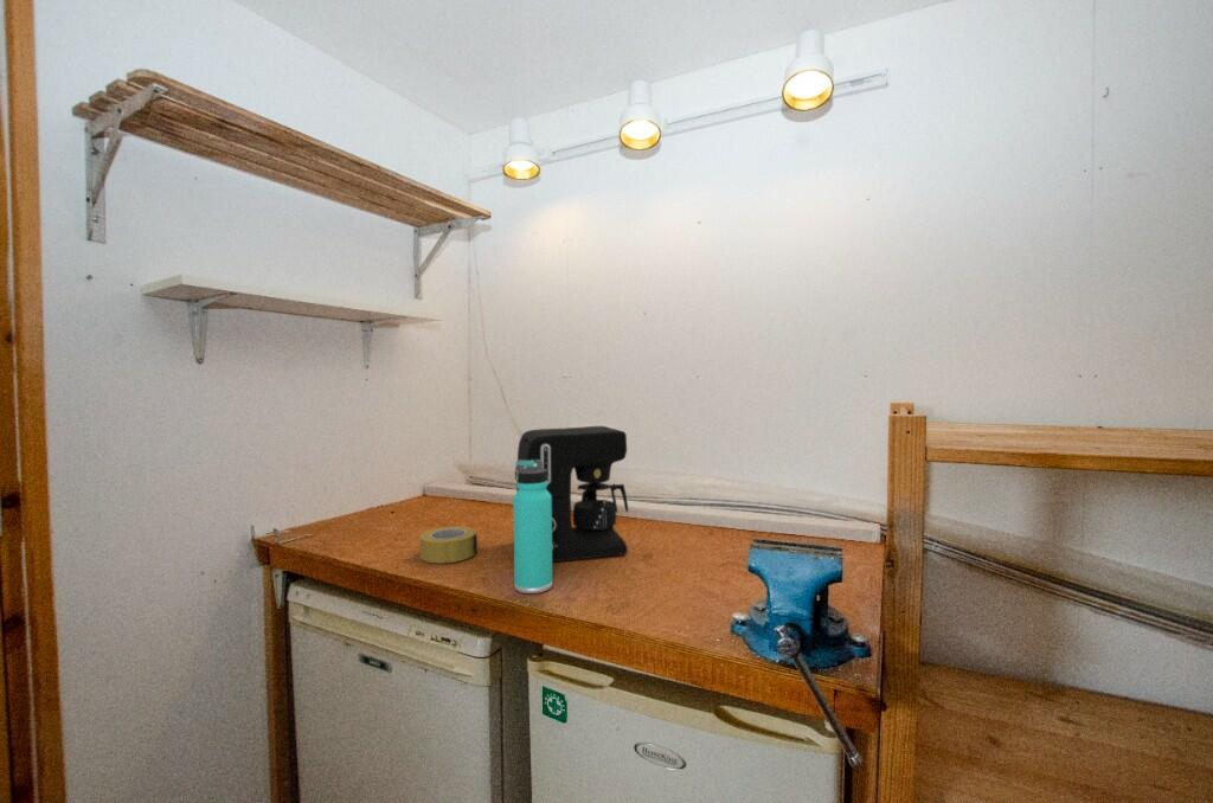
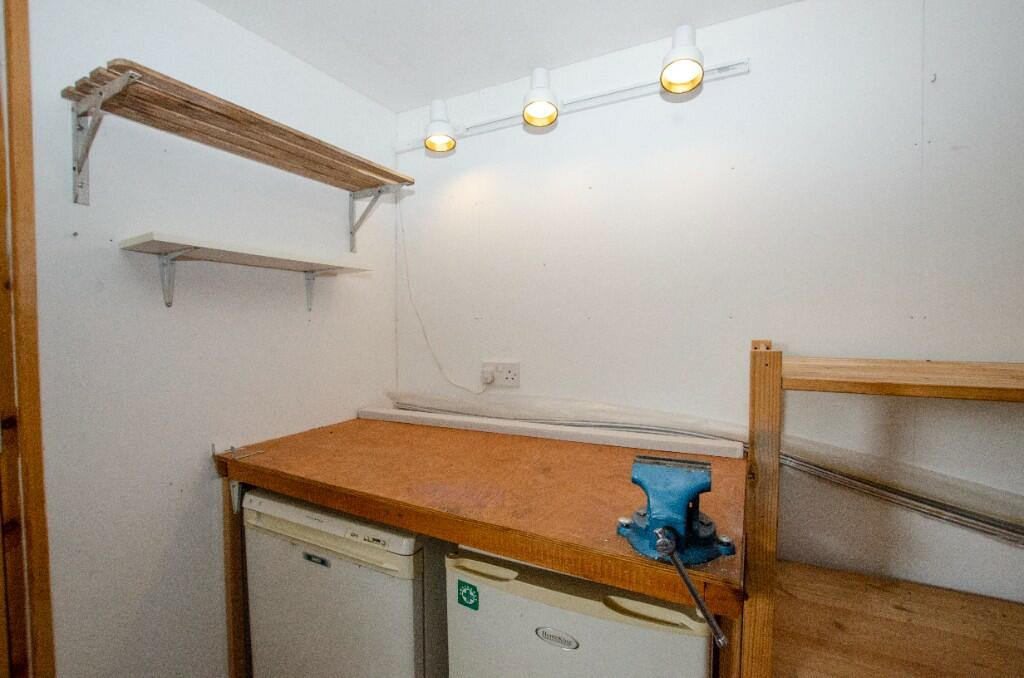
- coffee maker [515,425,629,563]
- thermos bottle [512,460,553,595]
- adhesive tape [418,525,479,565]
